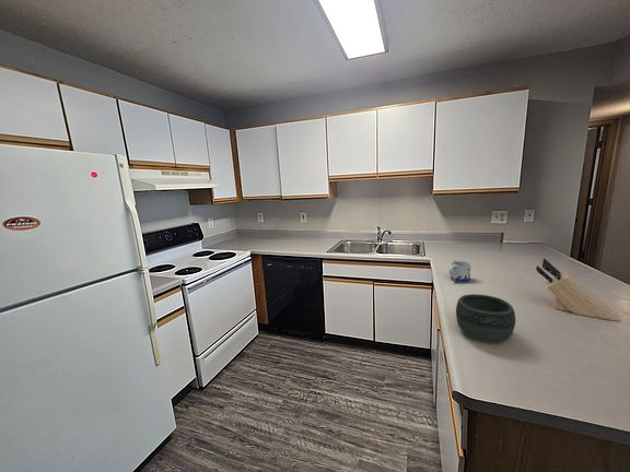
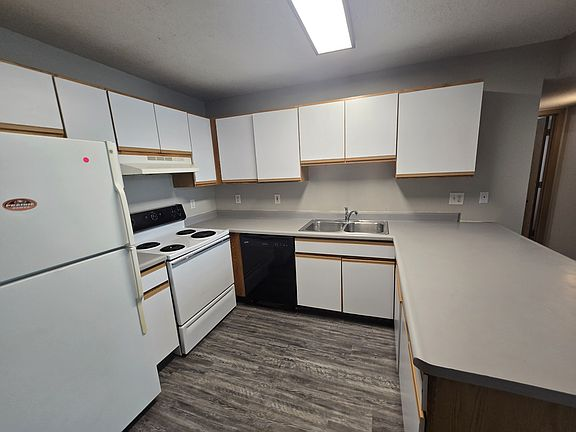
- bowl [455,293,516,343]
- mug [448,260,471,284]
- knife block [535,258,620,321]
